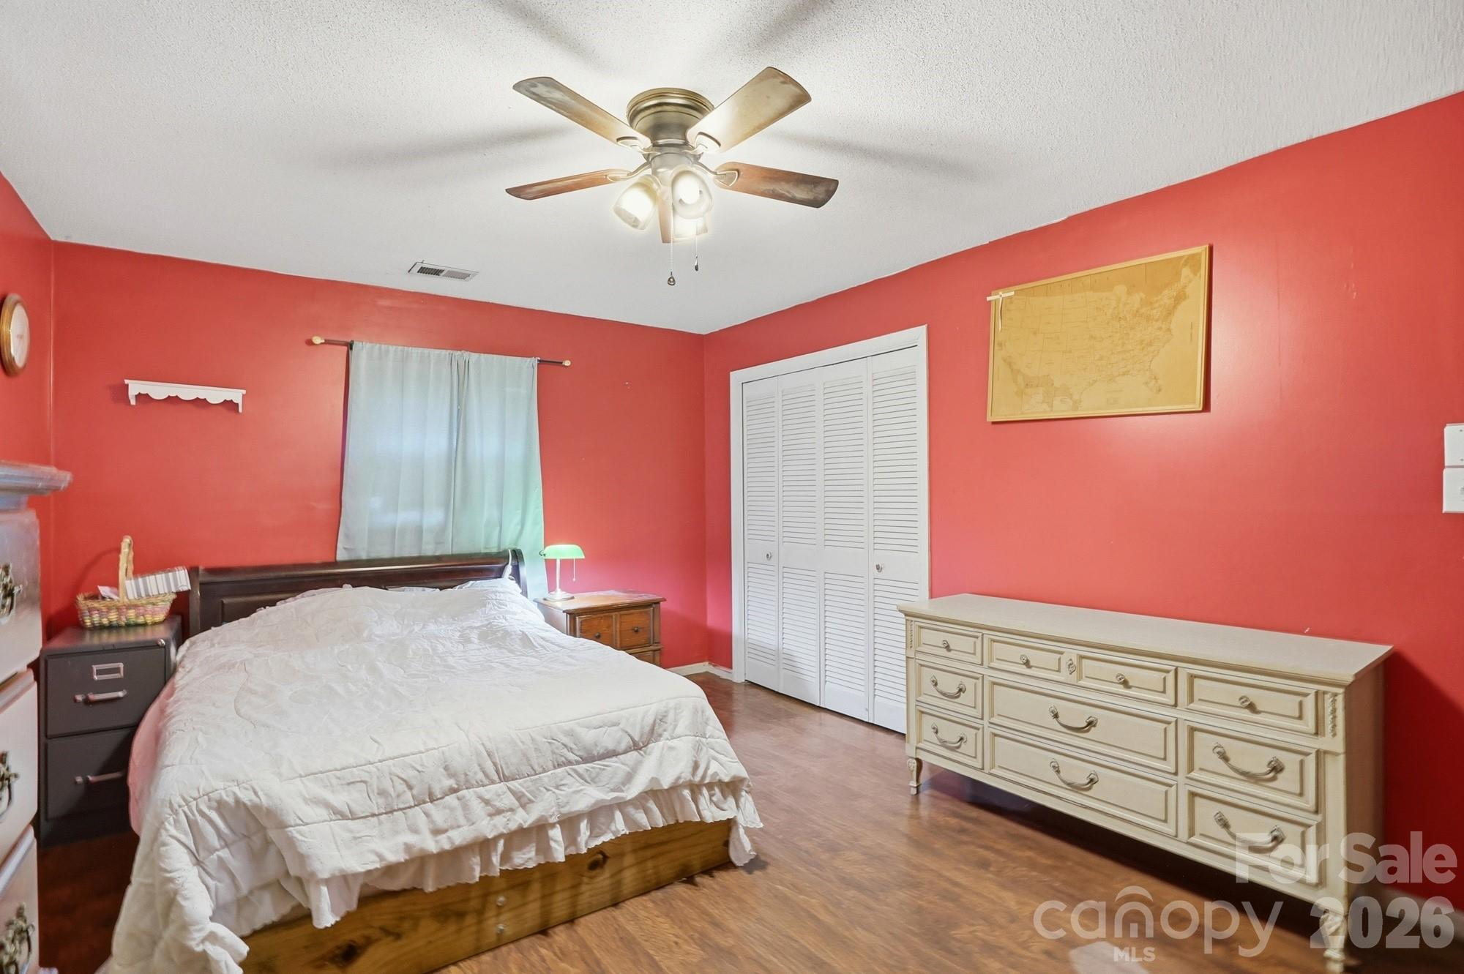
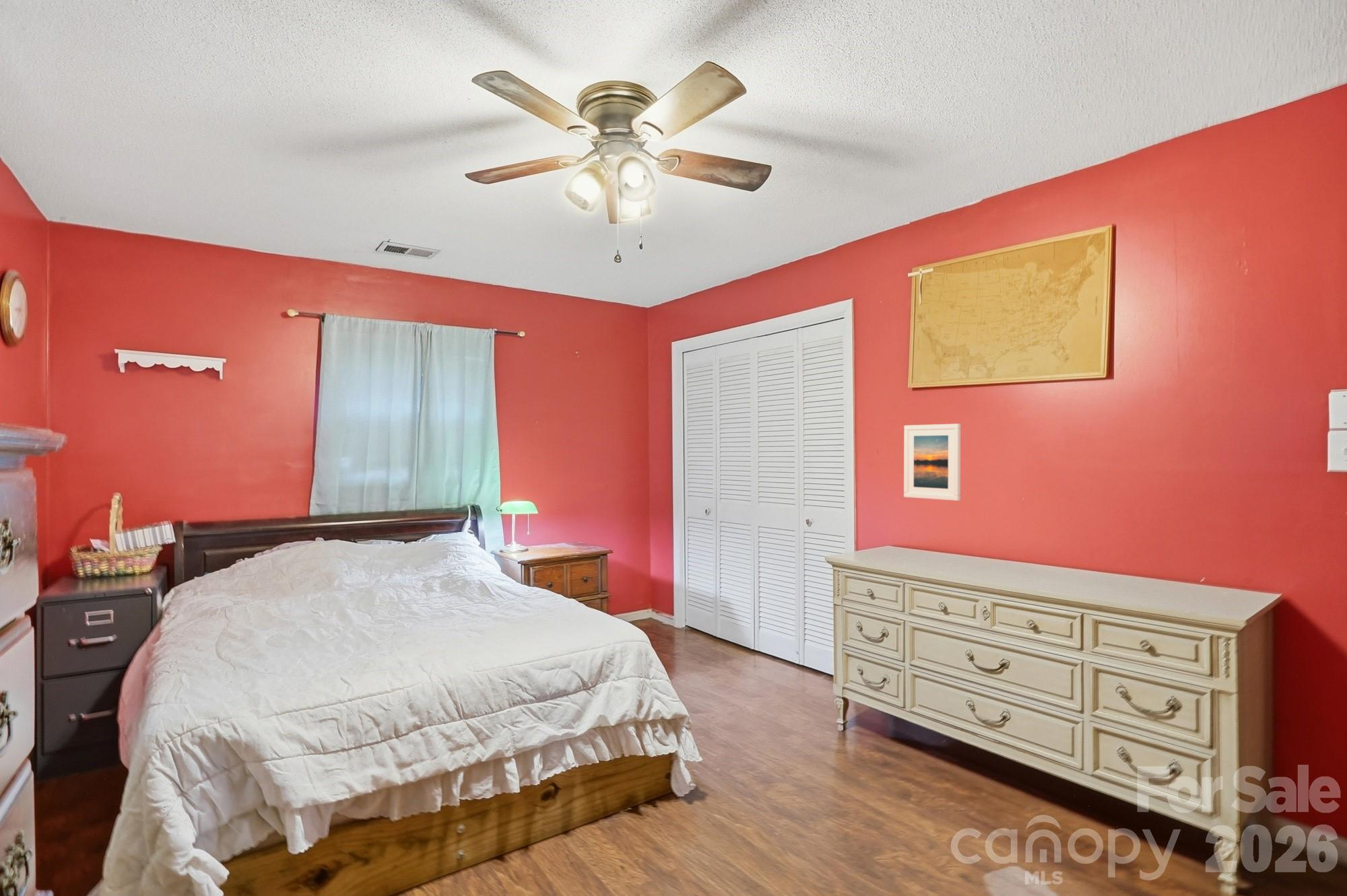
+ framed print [903,423,961,502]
